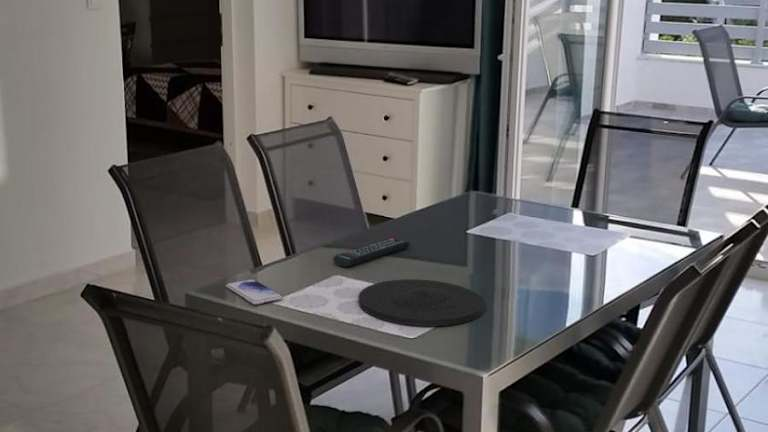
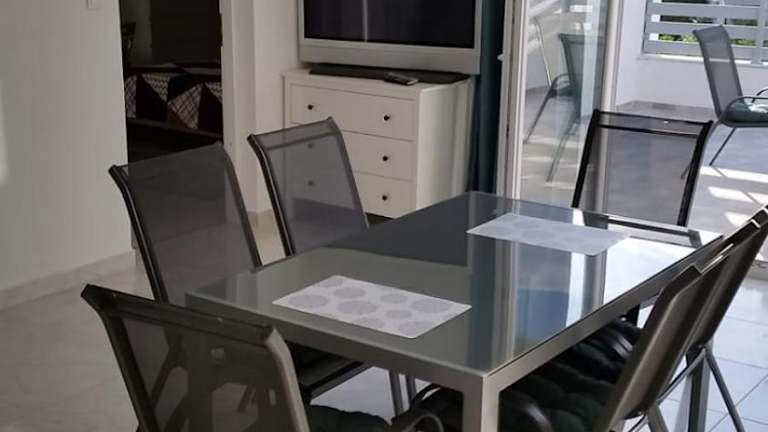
- smartphone [225,278,283,306]
- remote control [332,237,411,268]
- plate [357,278,485,327]
